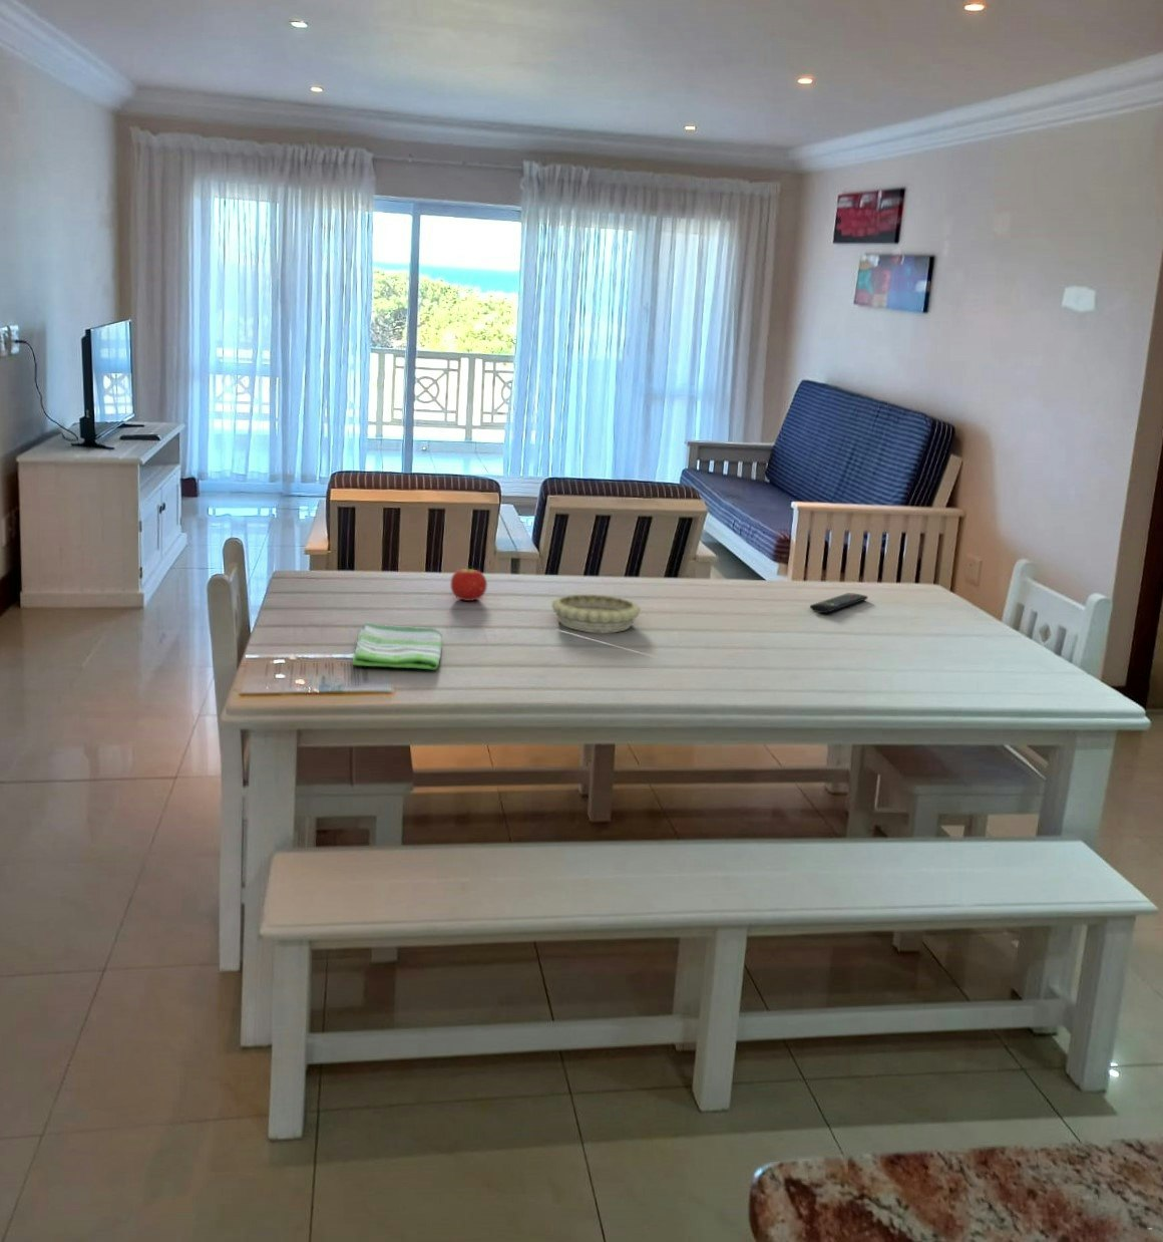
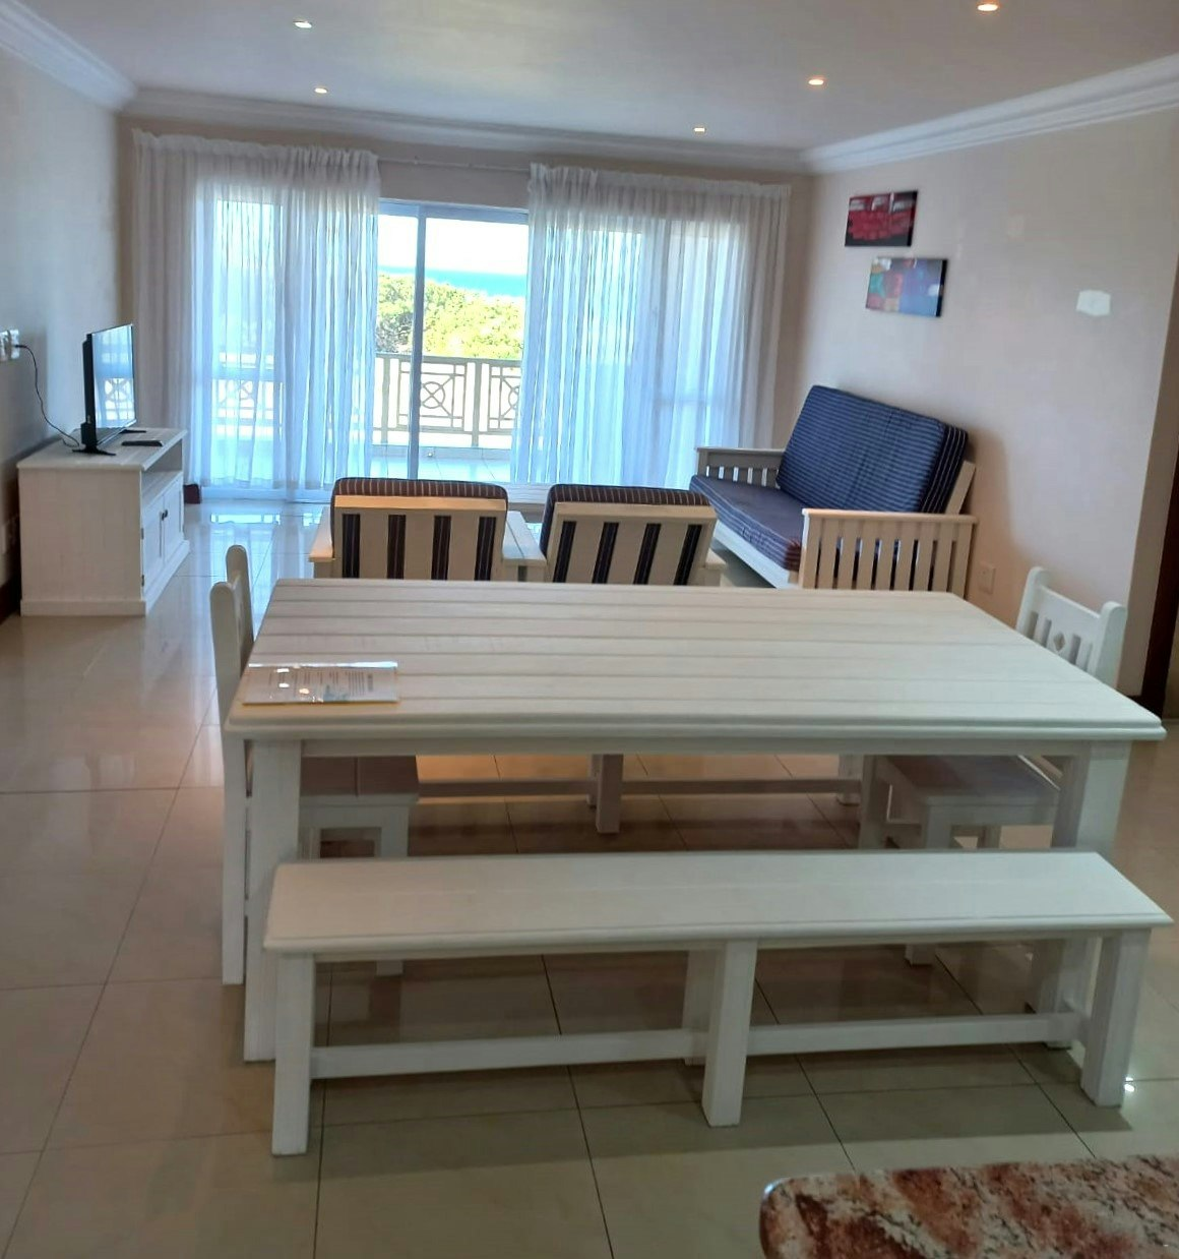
- decorative bowl [551,594,642,633]
- remote control [809,591,869,614]
- fruit [450,566,489,602]
- dish towel [351,622,443,670]
